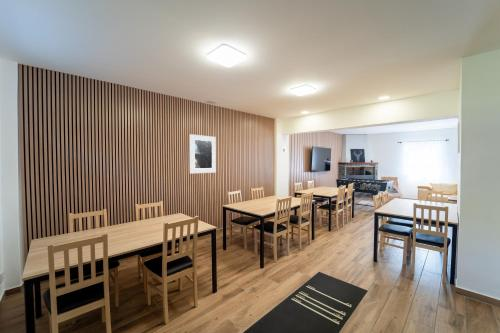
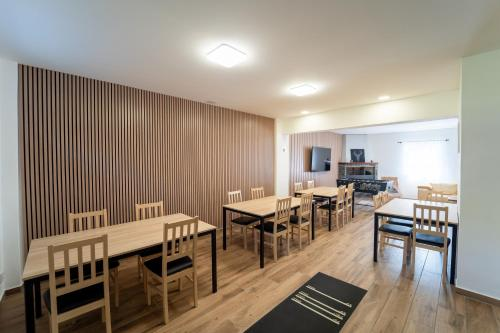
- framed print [189,133,217,174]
